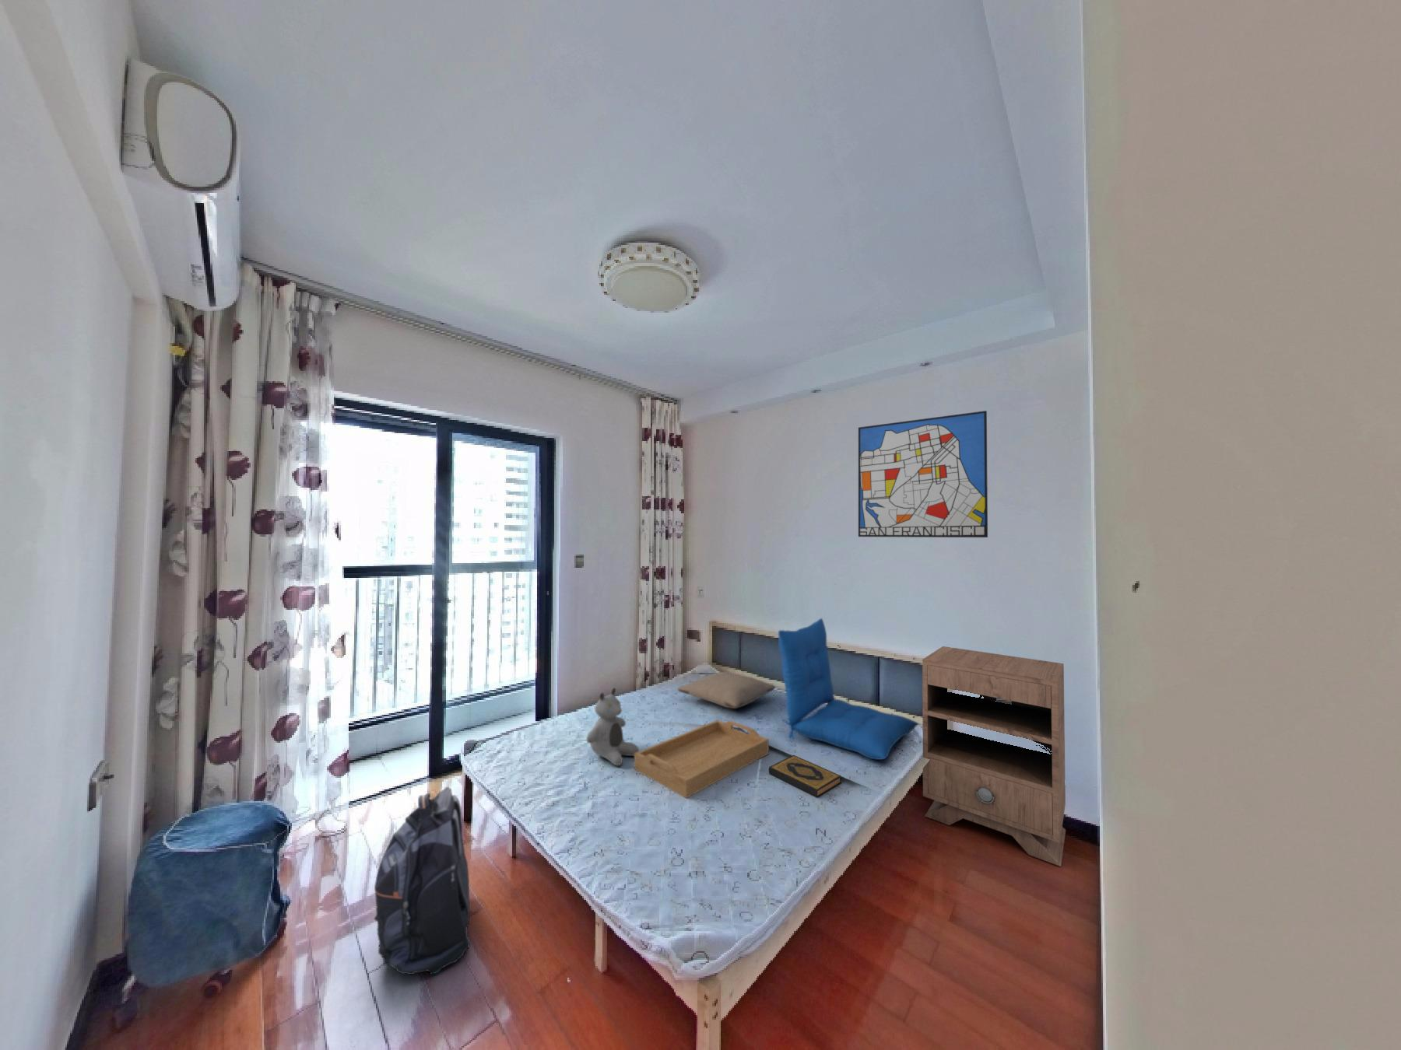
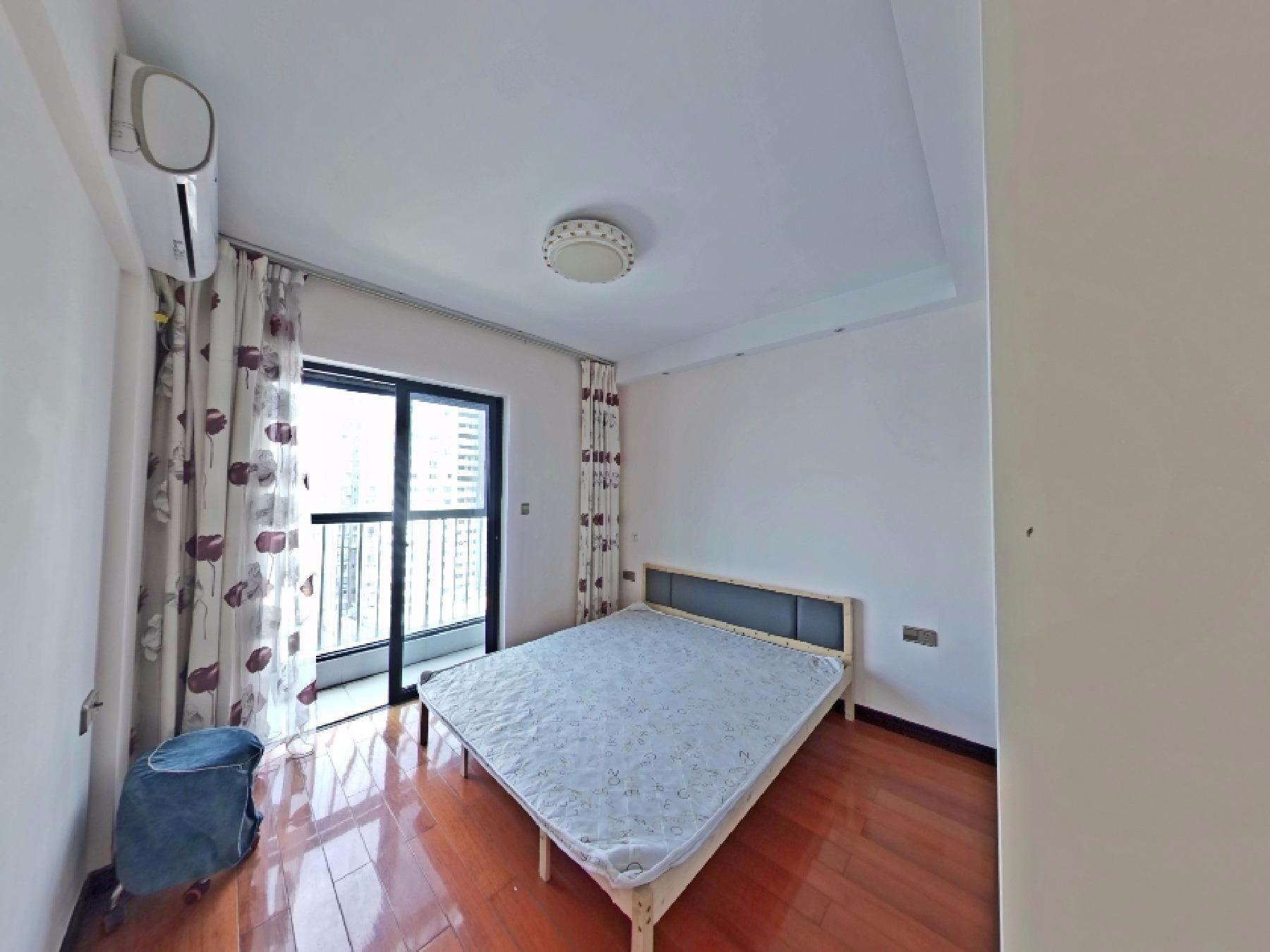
- teddy bear [586,687,640,767]
- pillow [676,672,776,709]
- backpack [374,786,471,976]
- nightstand [921,645,1067,867]
- wall art [858,410,988,538]
- hardback book [768,754,842,799]
- serving tray [633,719,770,800]
- seat cushion [778,618,919,761]
